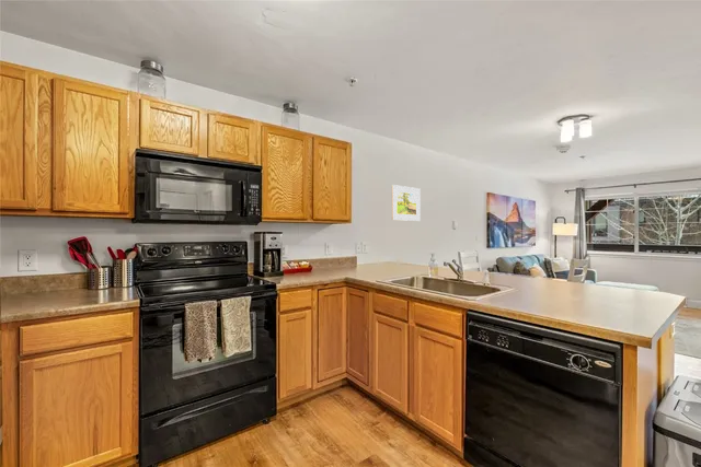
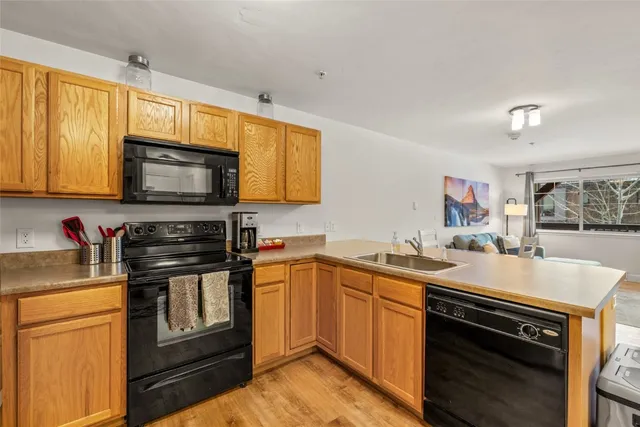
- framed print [391,184,422,222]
